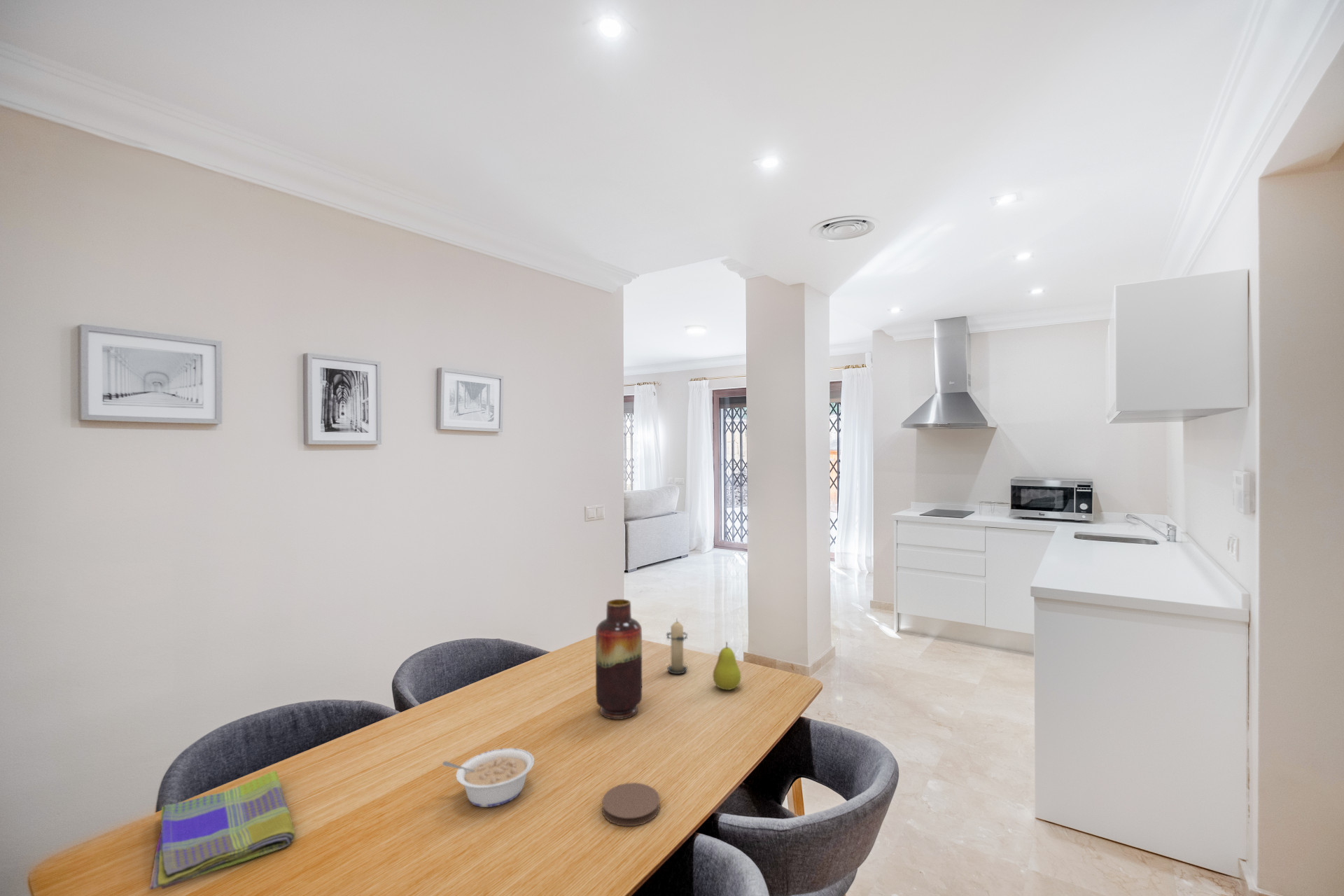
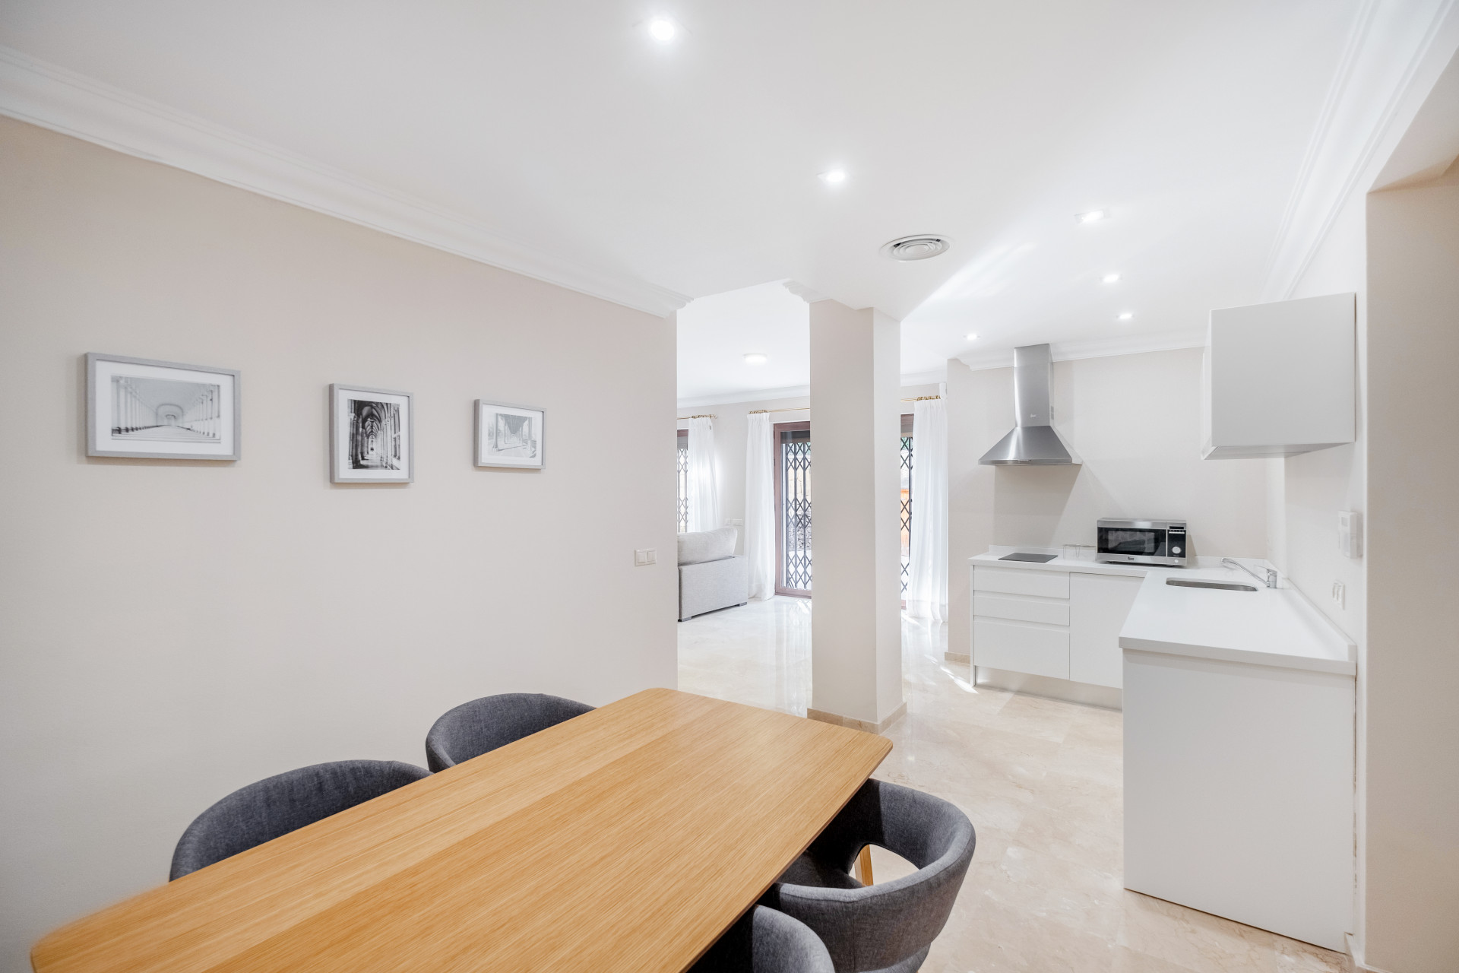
- legume [442,748,535,808]
- dish towel [148,770,295,890]
- coaster [601,782,661,827]
- fruit [712,641,742,691]
- vase [595,598,643,720]
- candle [665,617,689,675]
